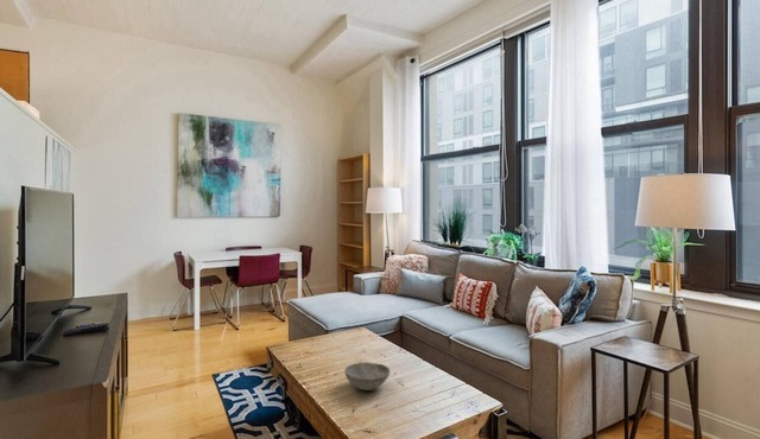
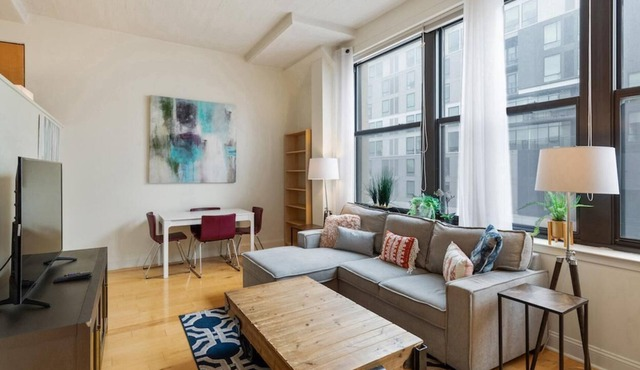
- bowl [343,361,392,392]
